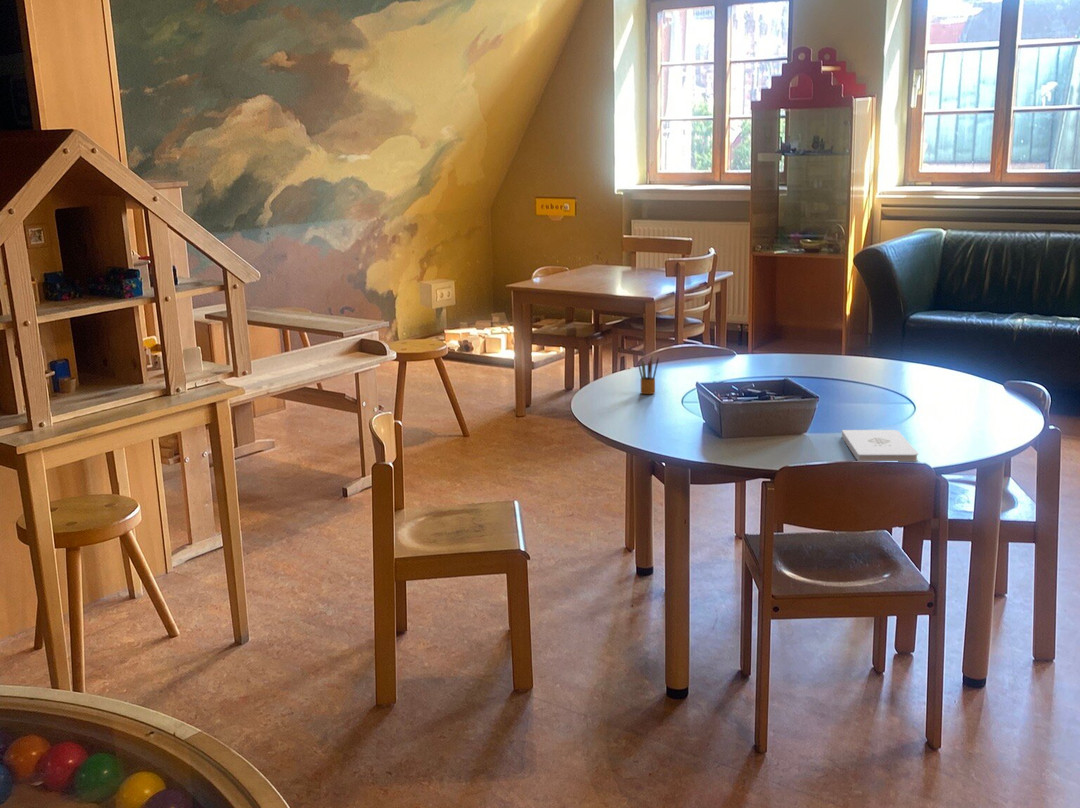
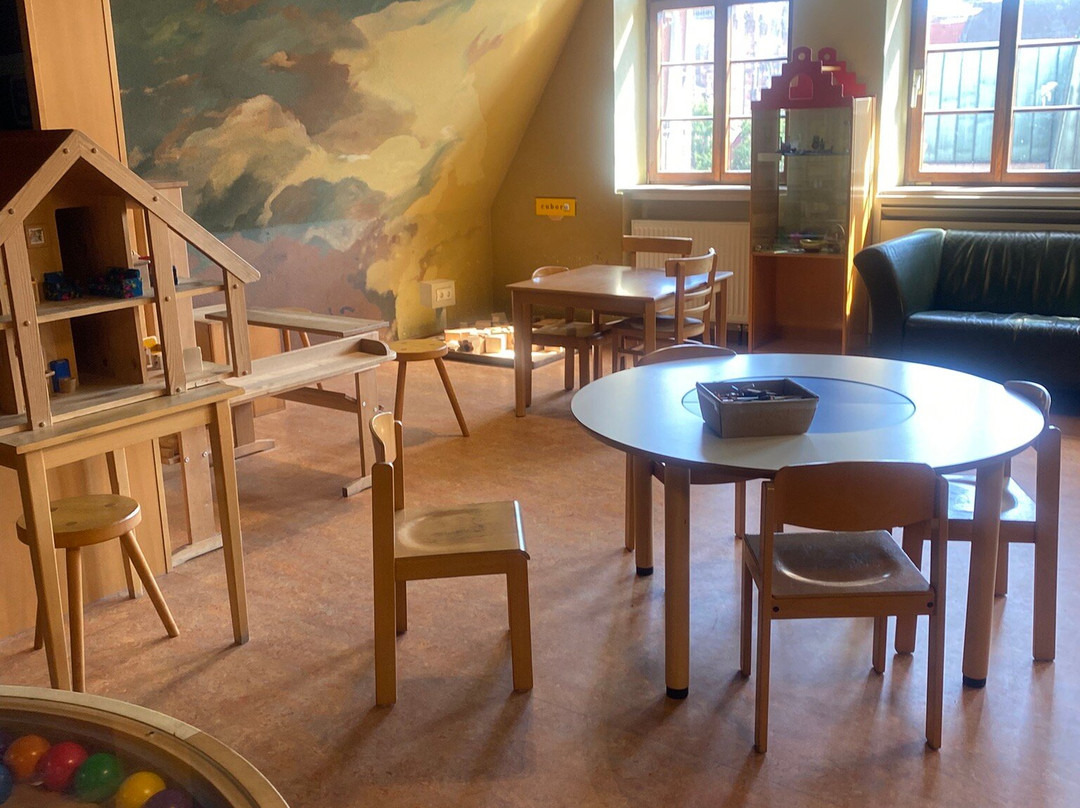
- notepad [841,429,919,463]
- pencil box [637,356,660,395]
